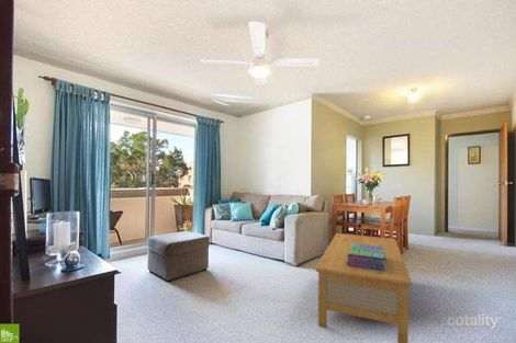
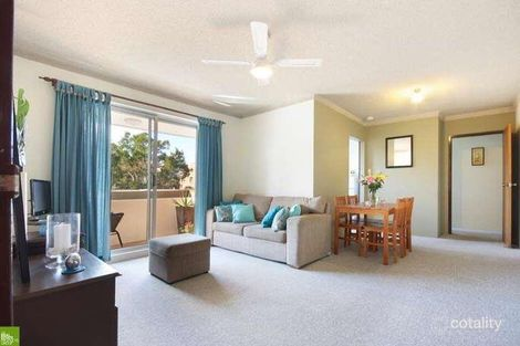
- coffee table [314,232,414,343]
- stack of books [347,243,386,272]
